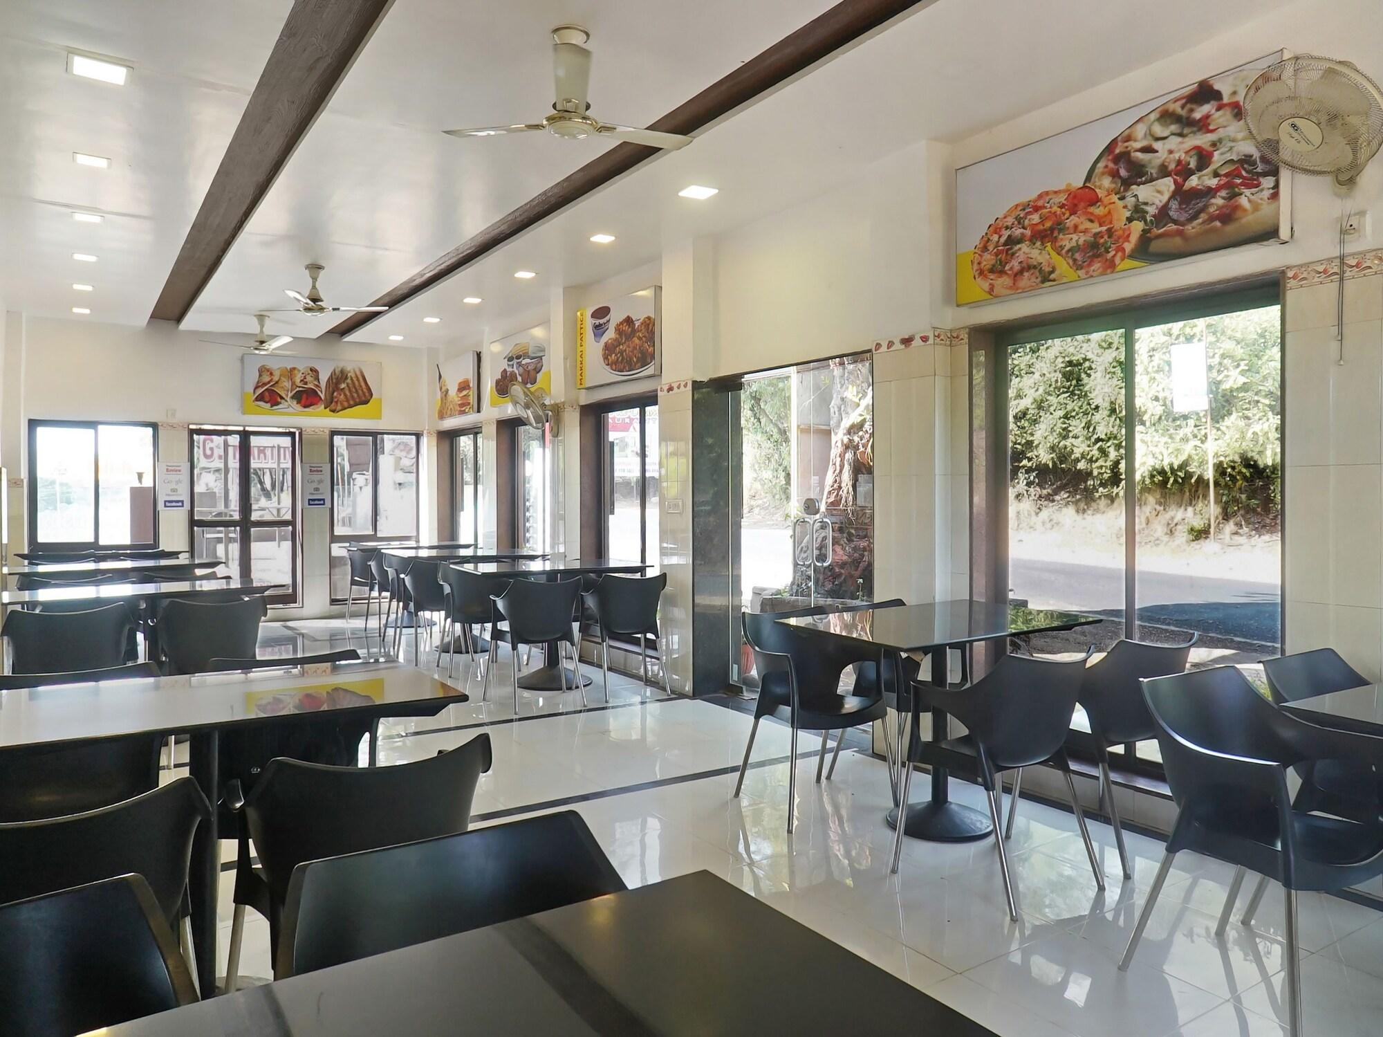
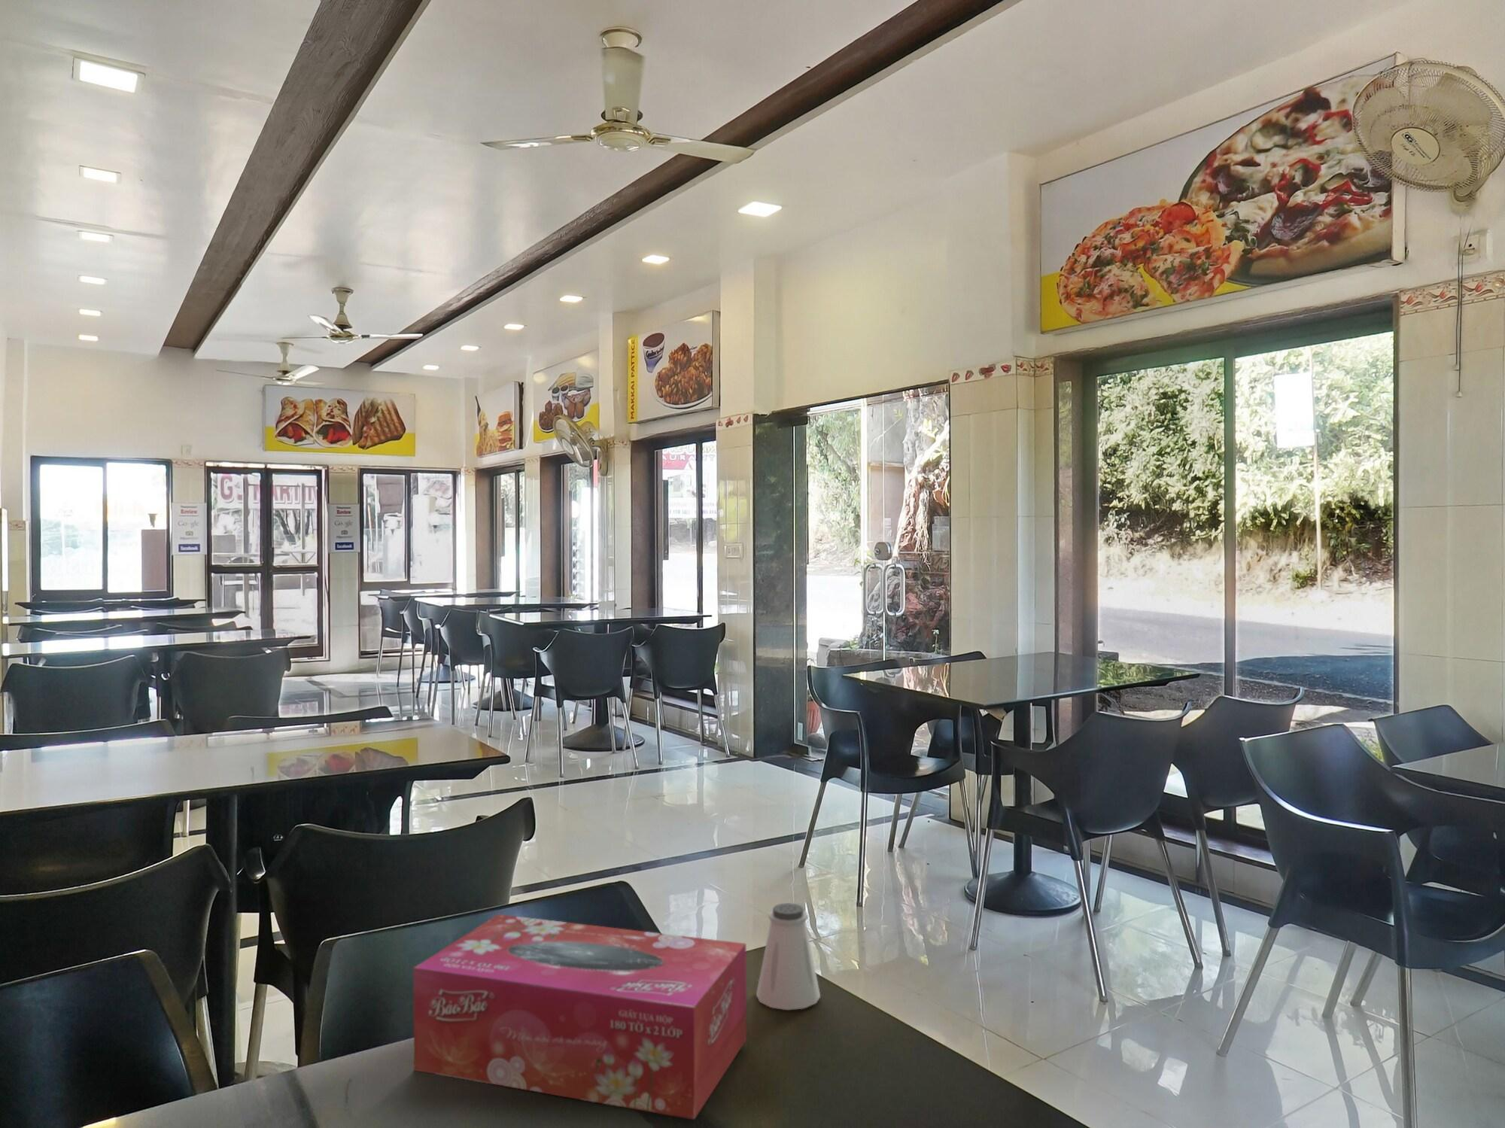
+ saltshaker [756,902,821,1011]
+ tissue box [414,914,748,1121]
